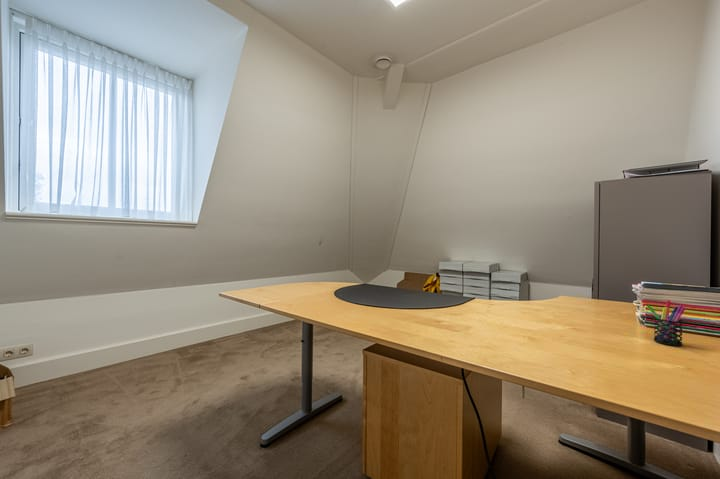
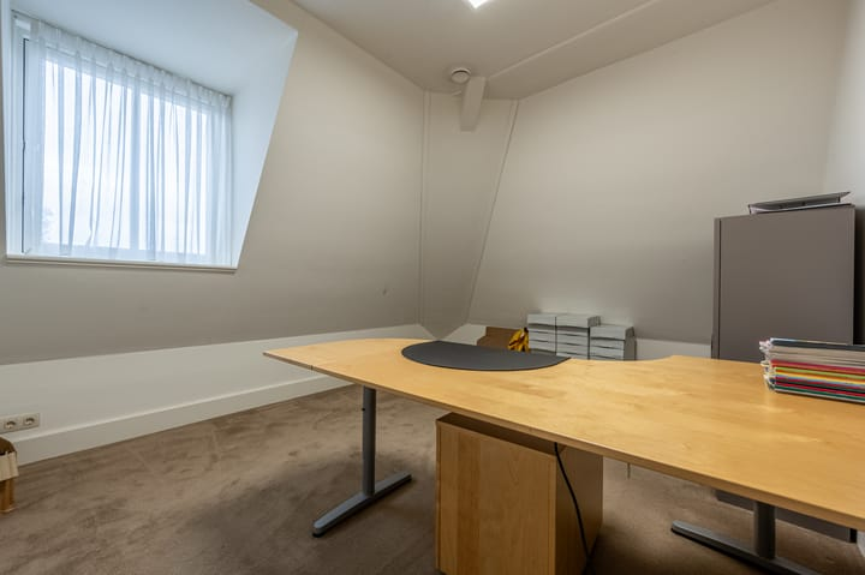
- pen holder [646,299,687,347]
